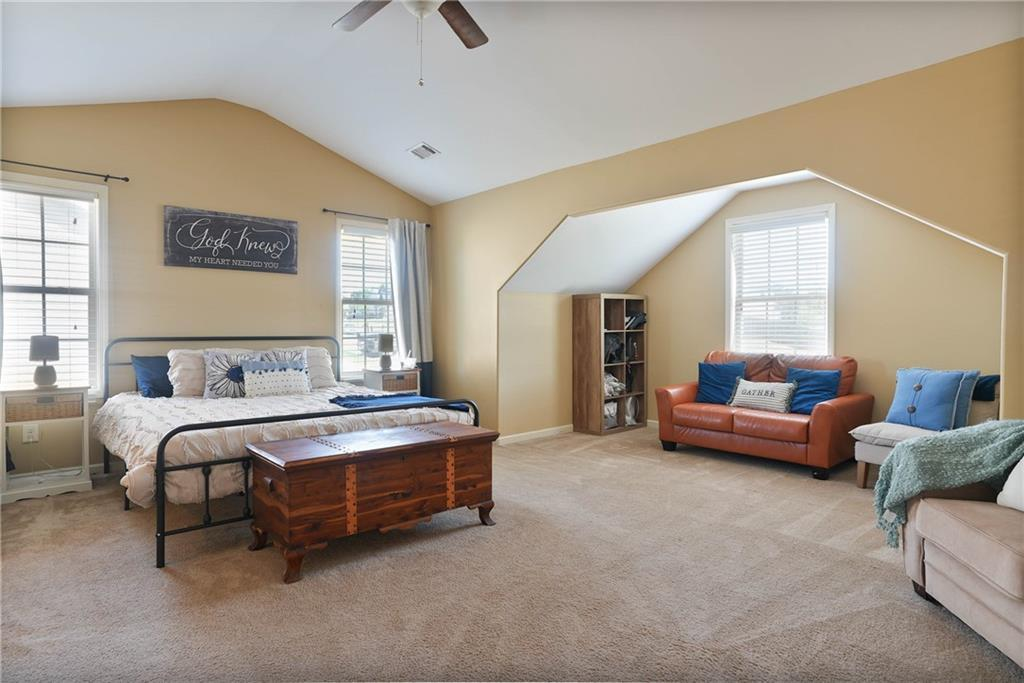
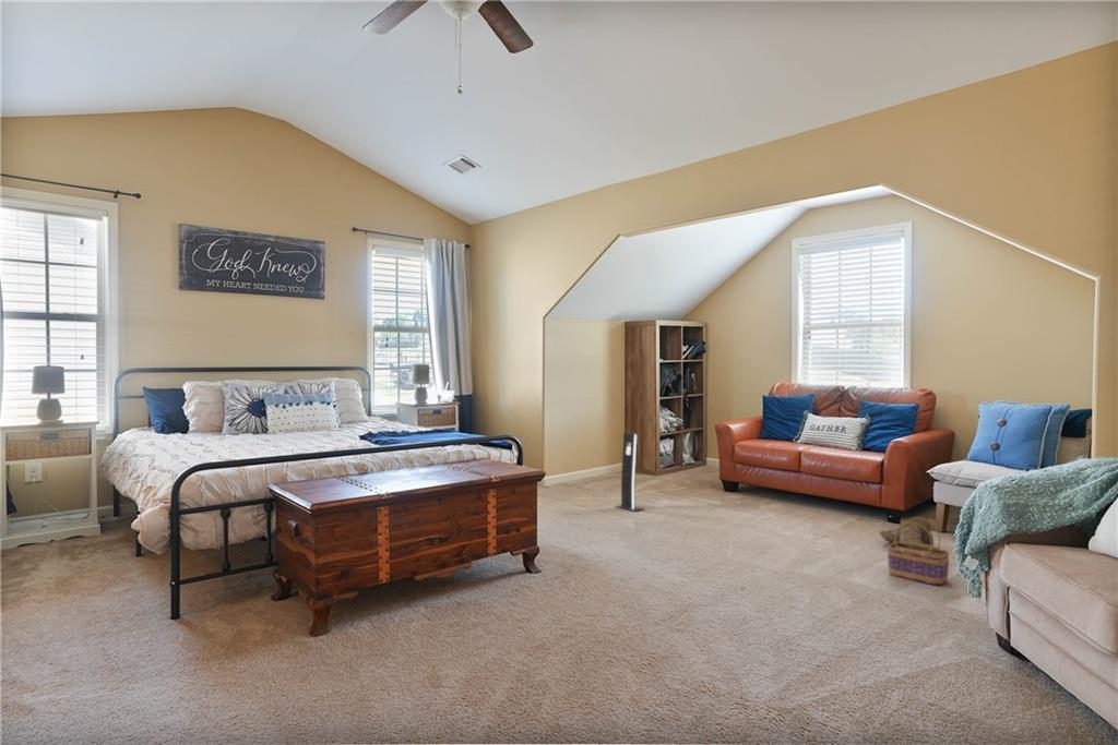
+ boots [879,516,941,546]
+ speaker [614,432,645,513]
+ basket [887,516,951,586]
